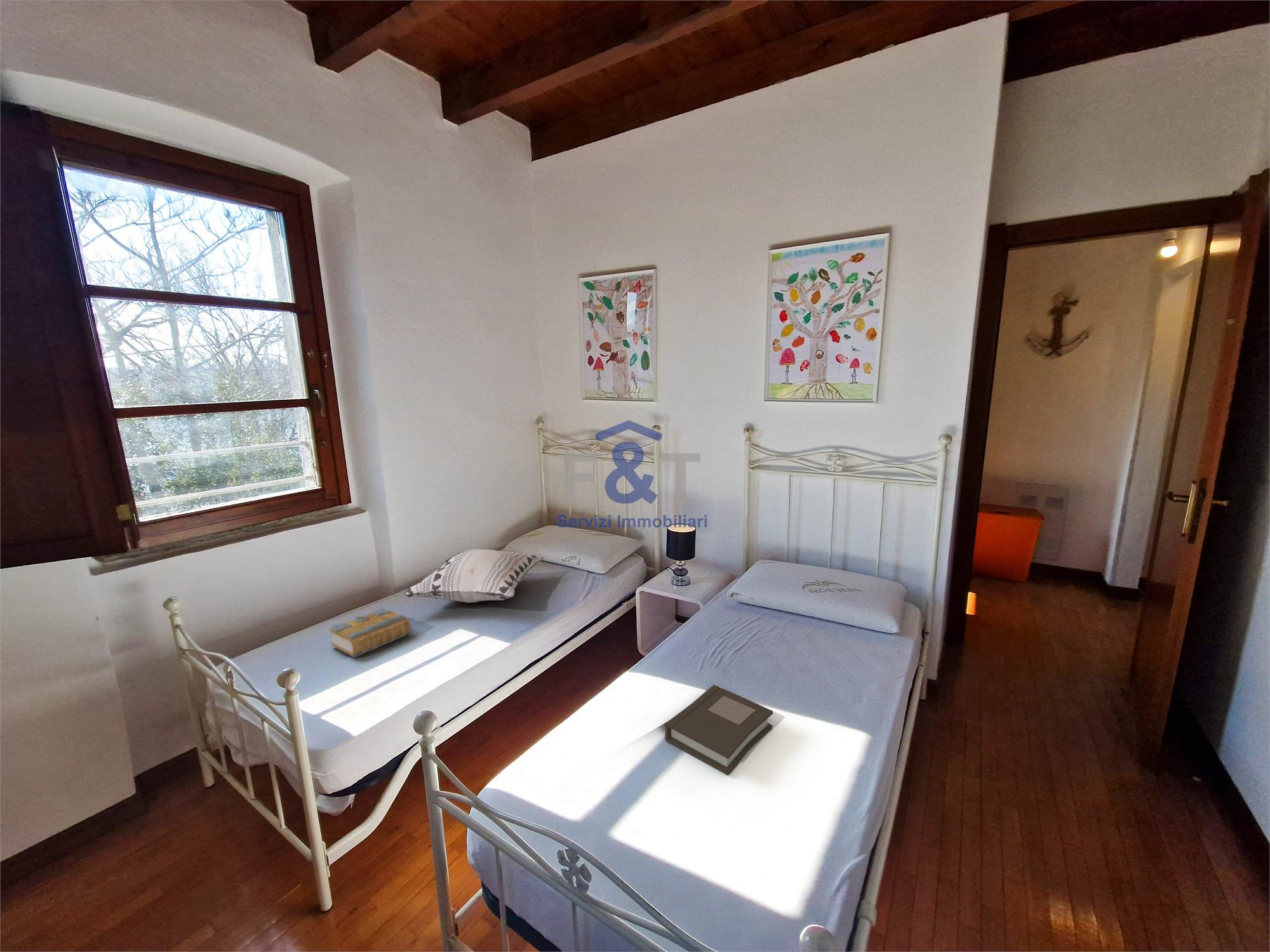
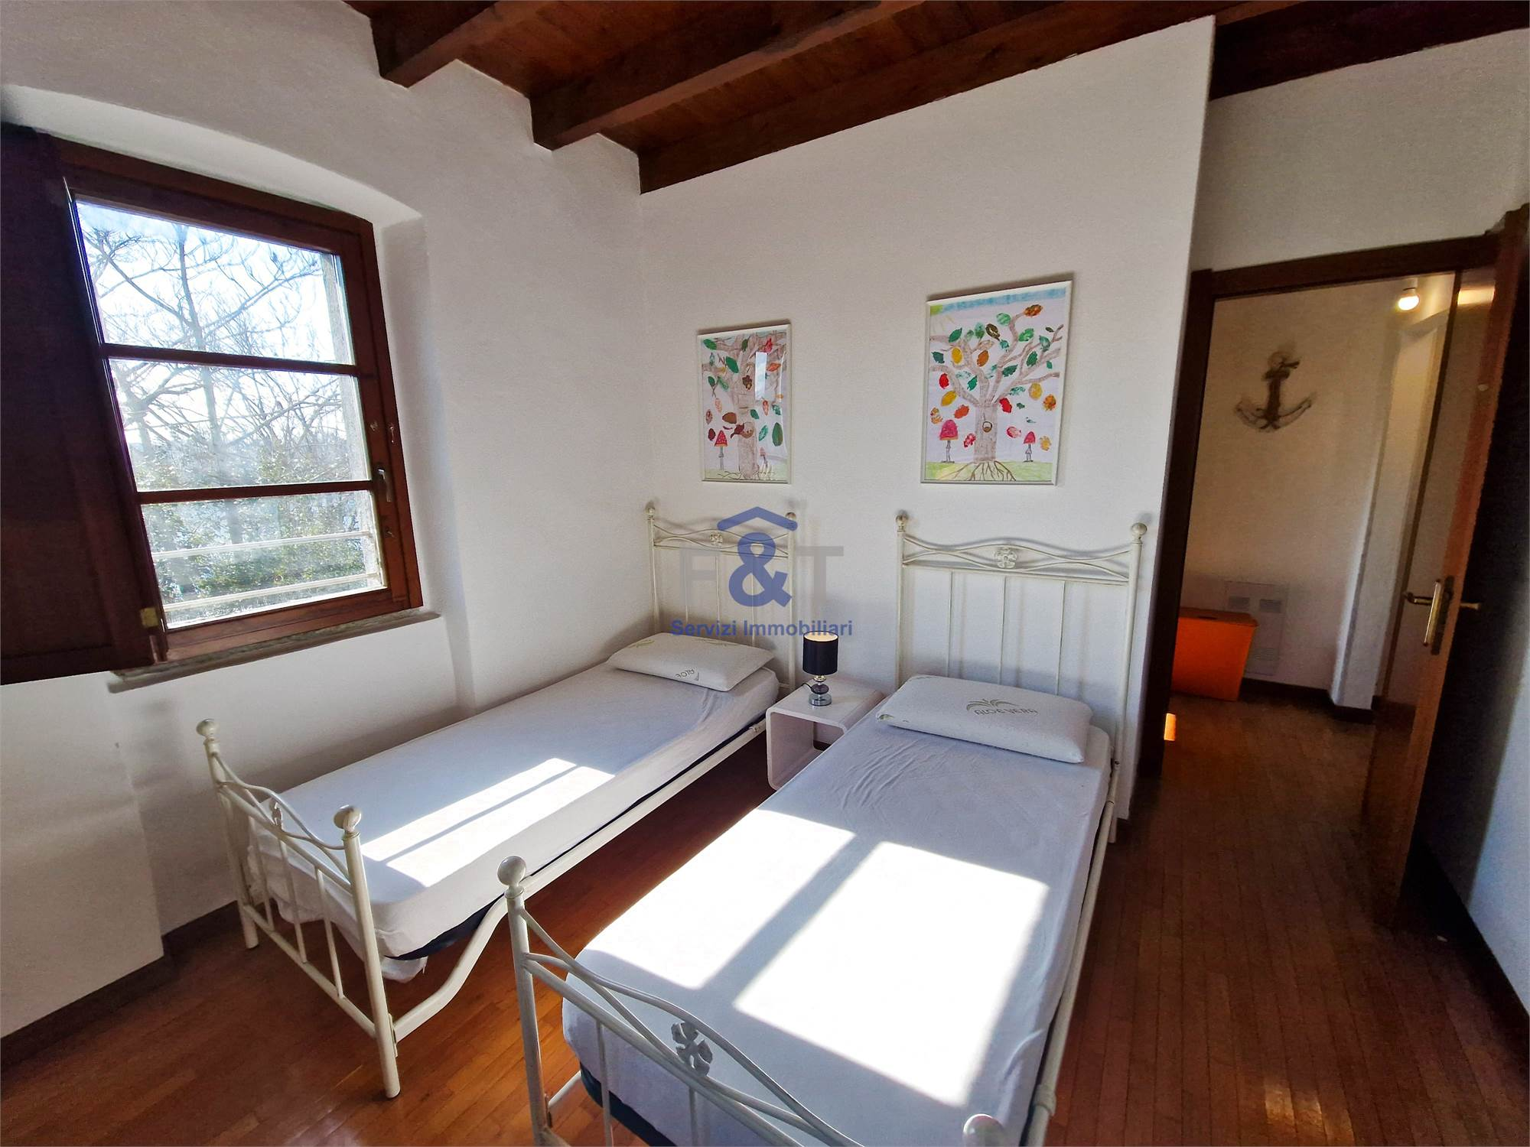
- decorative pillow [403,548,544,604]
- book [328,607,411,658]
- book [665,684,773,776]
